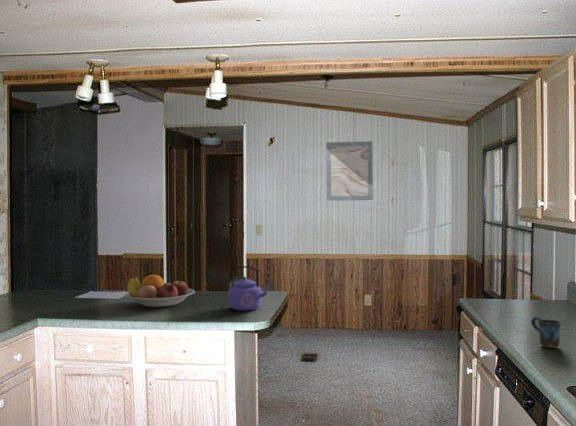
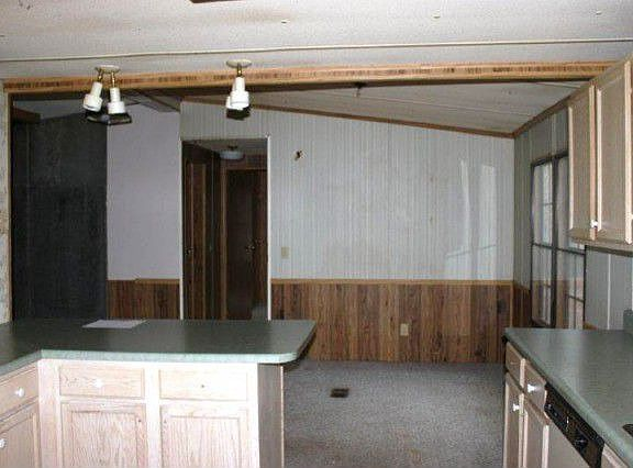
- mug [530,316,563,349]
- kettle [227,265,273,312]
- wall art [325,140,374,202]
- fruit bowl [124,274,195,308]
